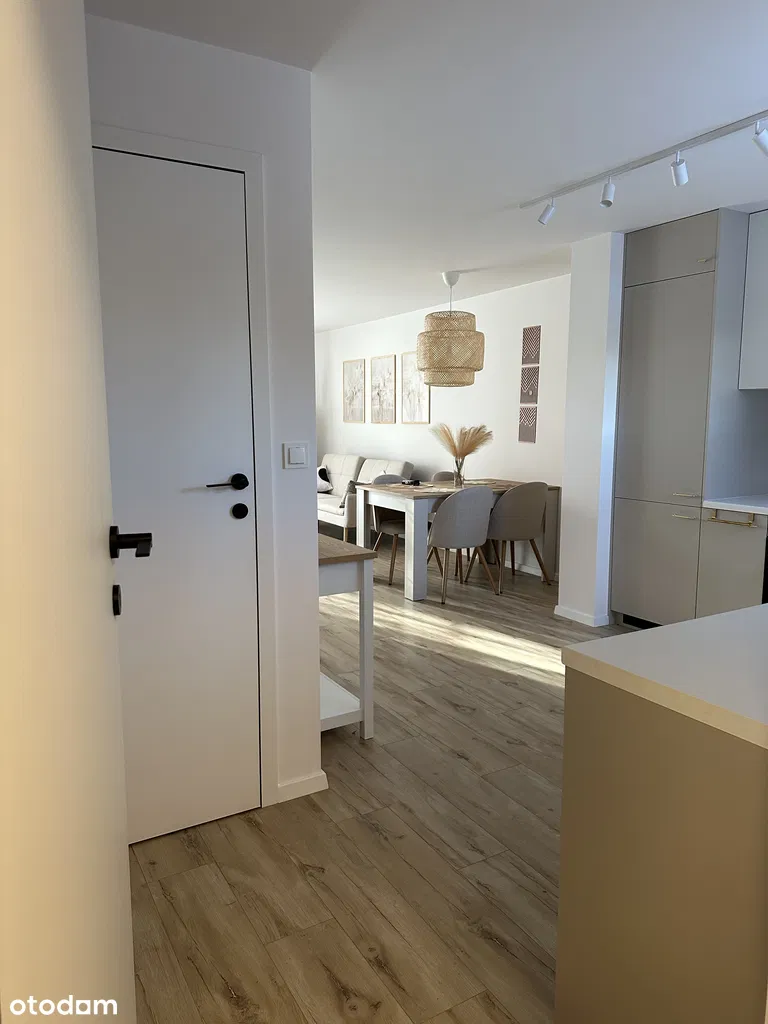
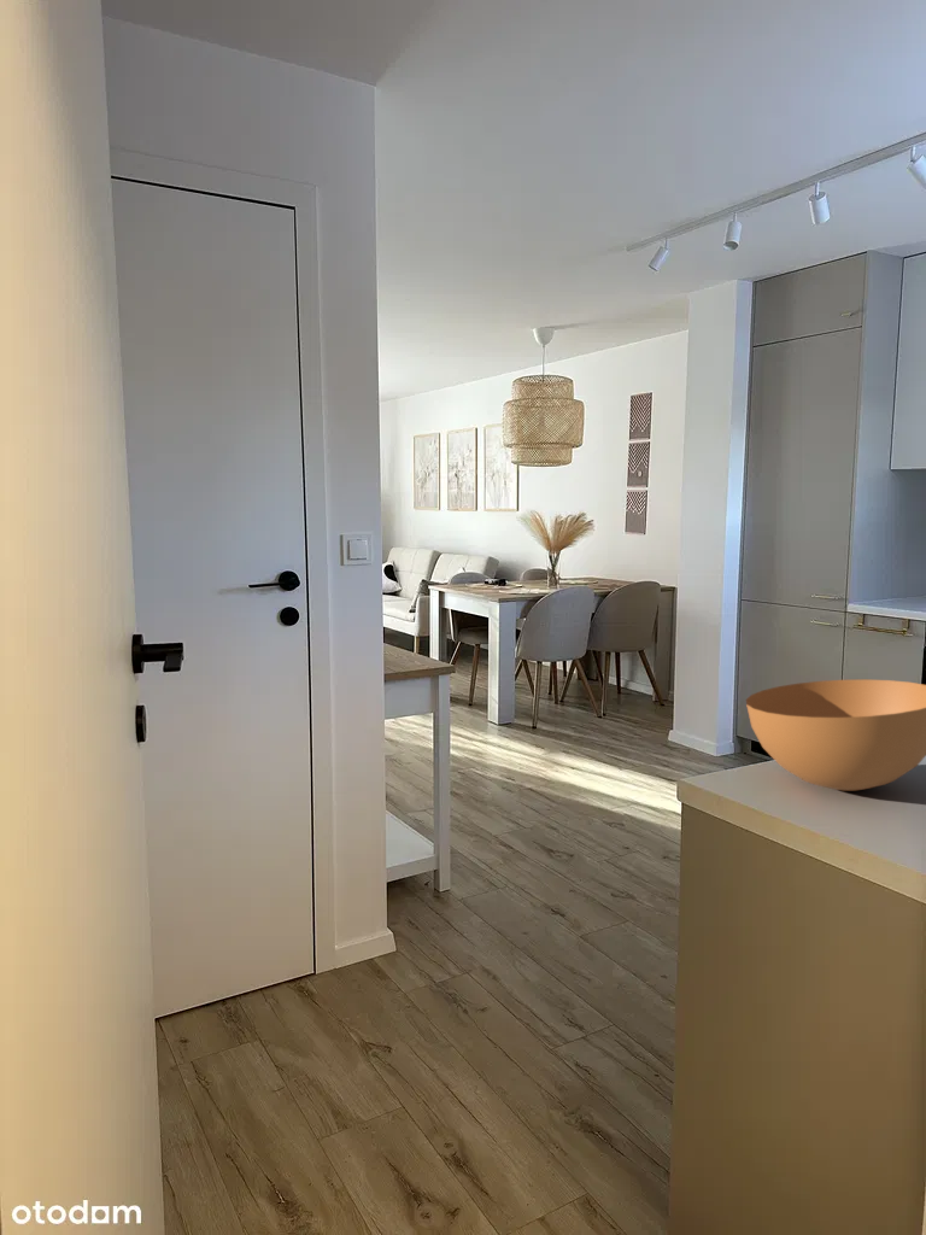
+ decorative bowl [745,679,926,791]
